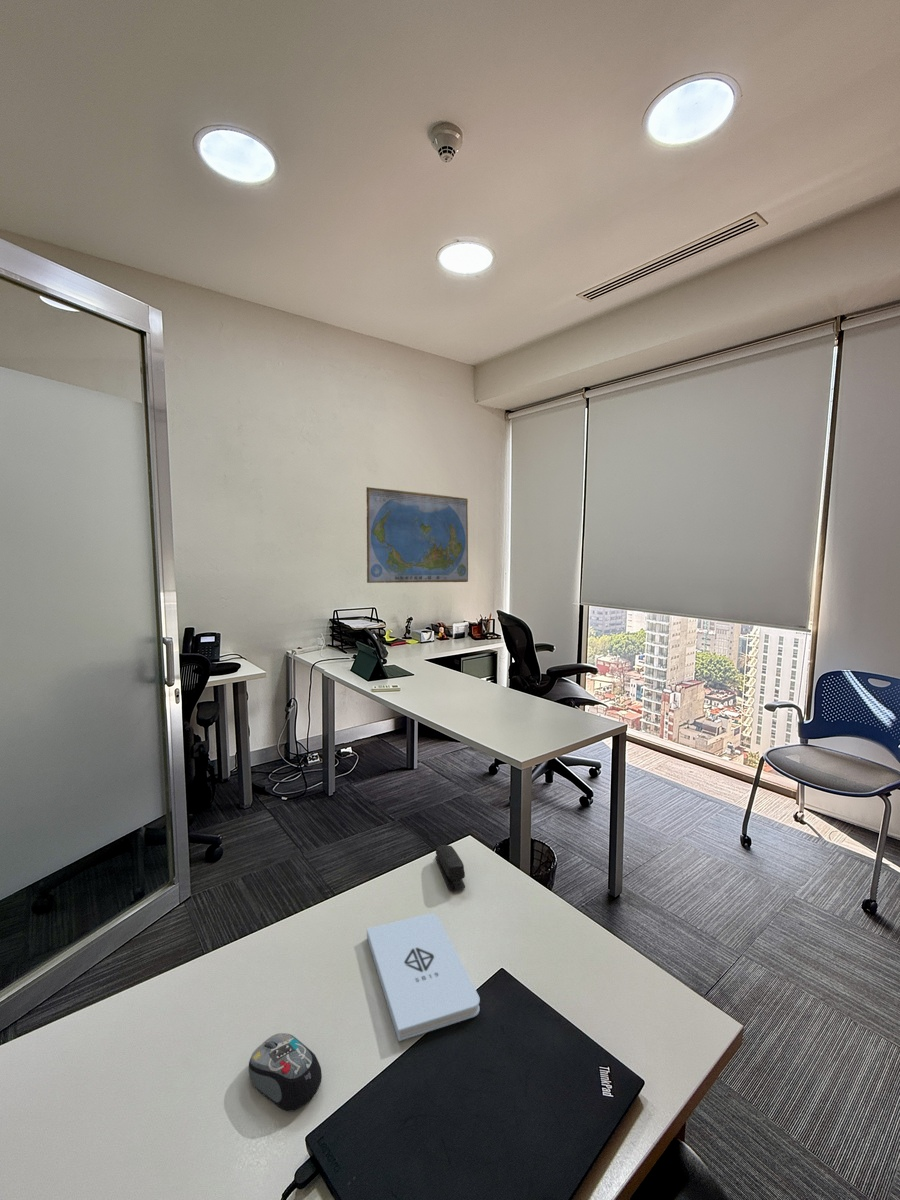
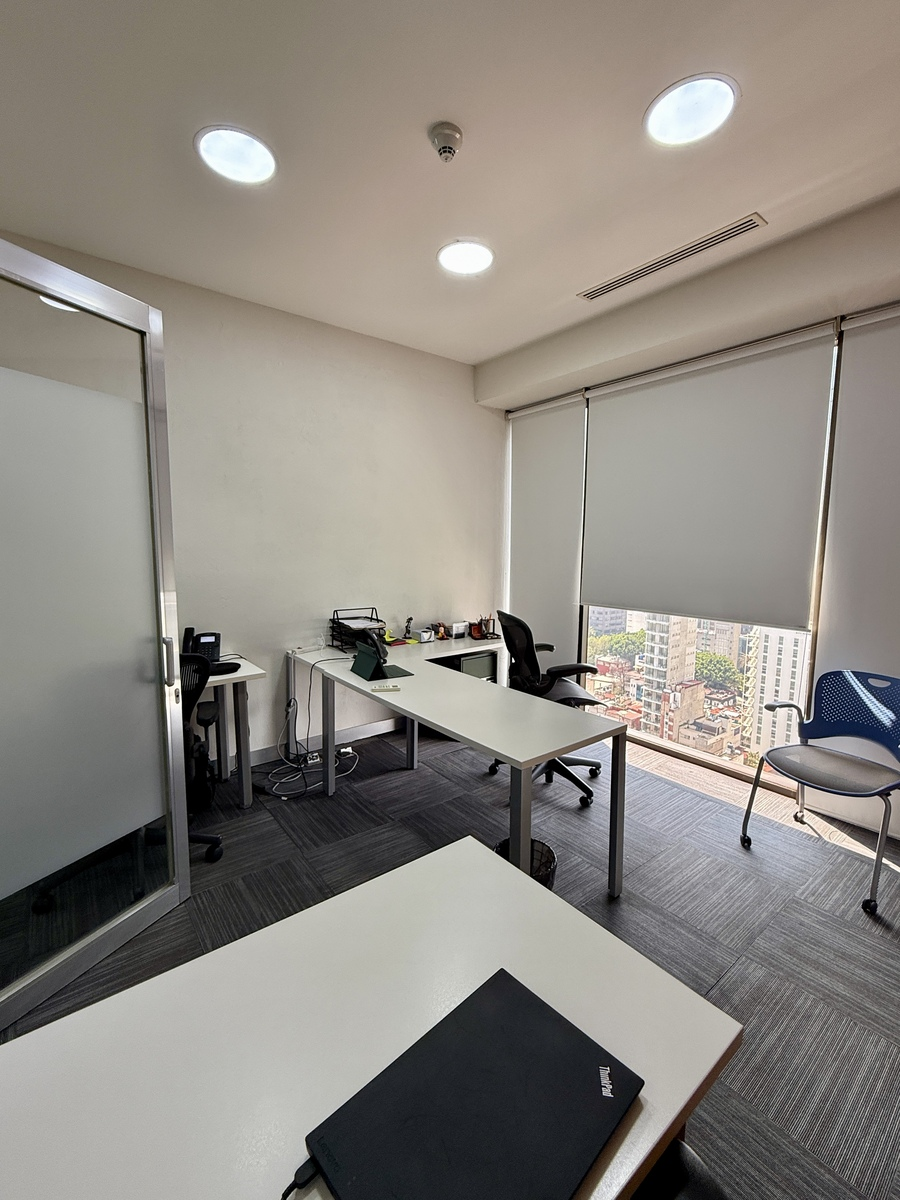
- world map [365,486,469,584]
- notepad [366,912,481,1042]
- stapler [434,844,466,893]
- computer mouse [248,1032,323,1112]
